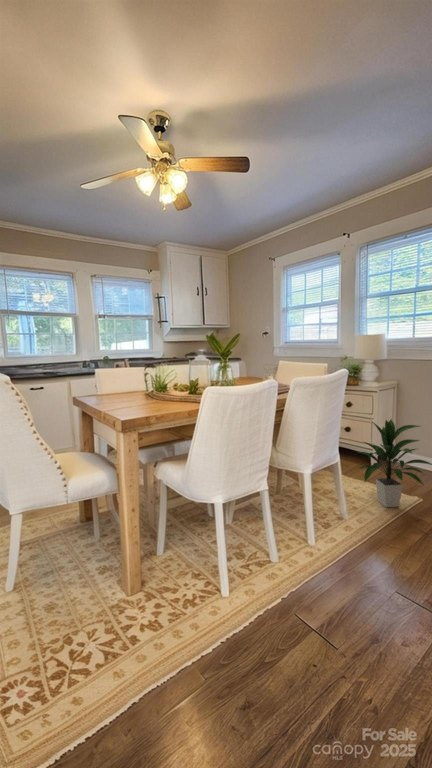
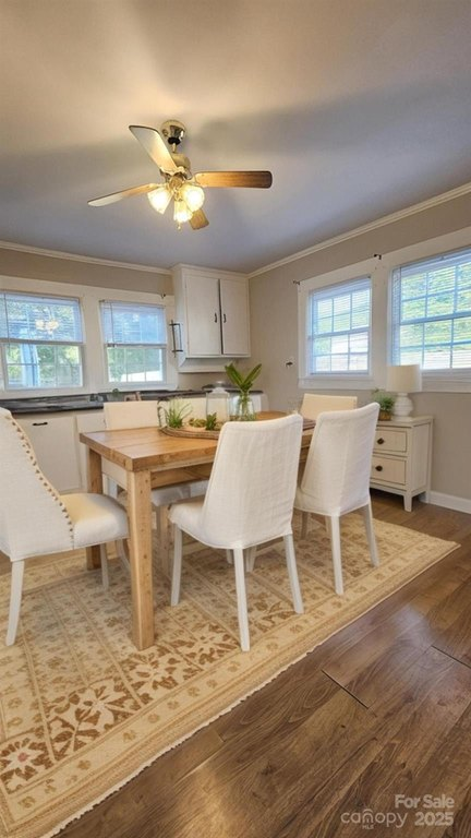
- indoor plant [355,418,432,508]
